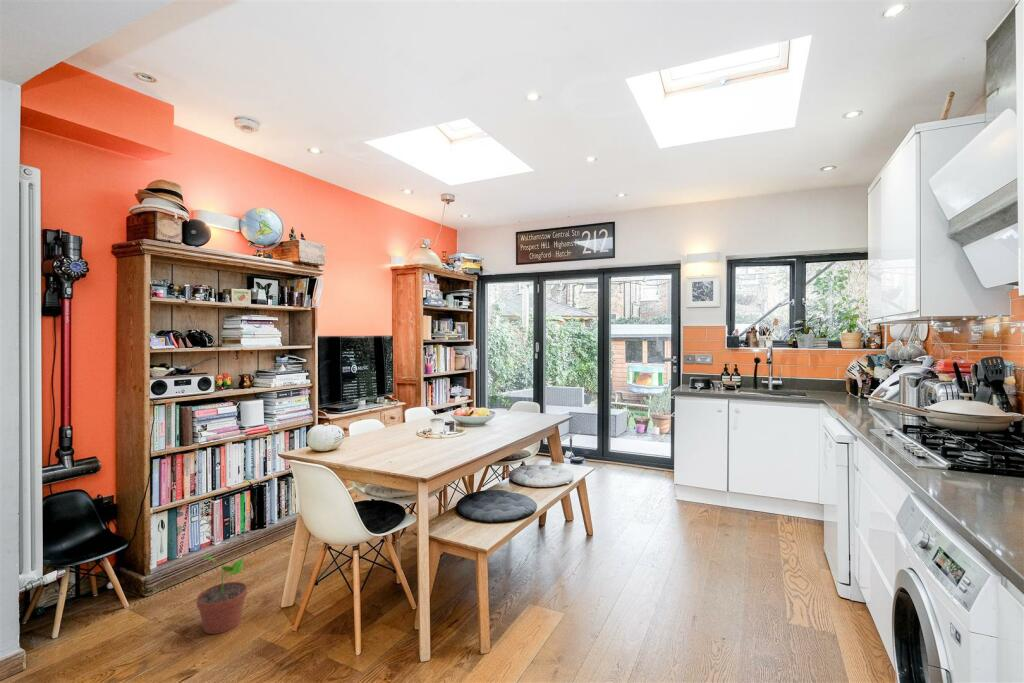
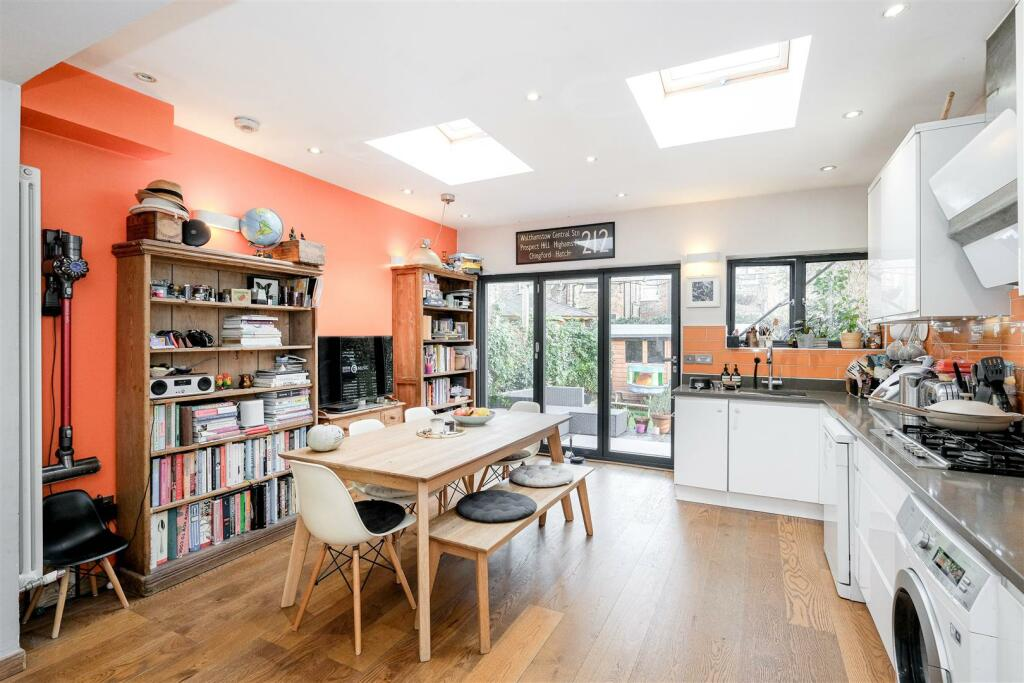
- potted plant [196,556,248,635]
